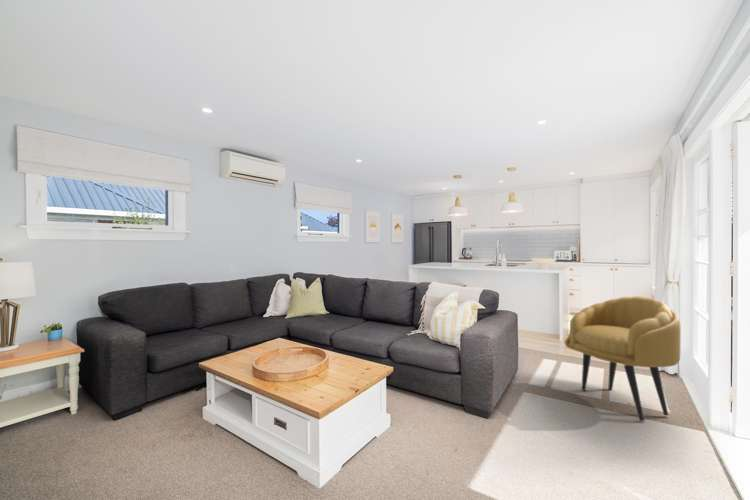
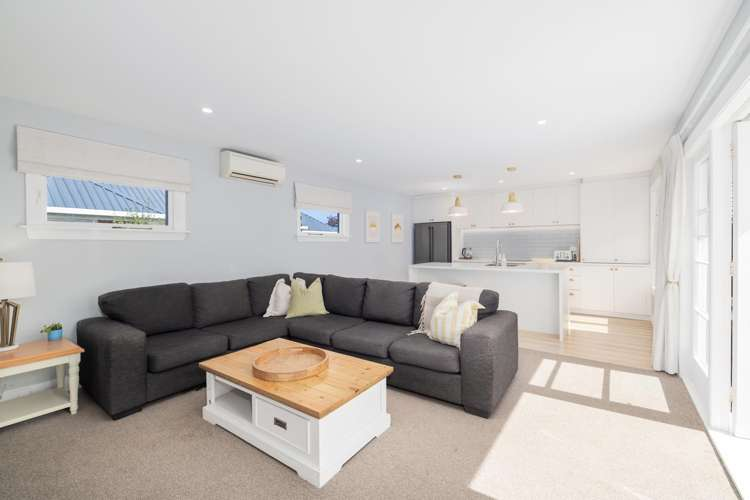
- armchair [563,295,682,422]
